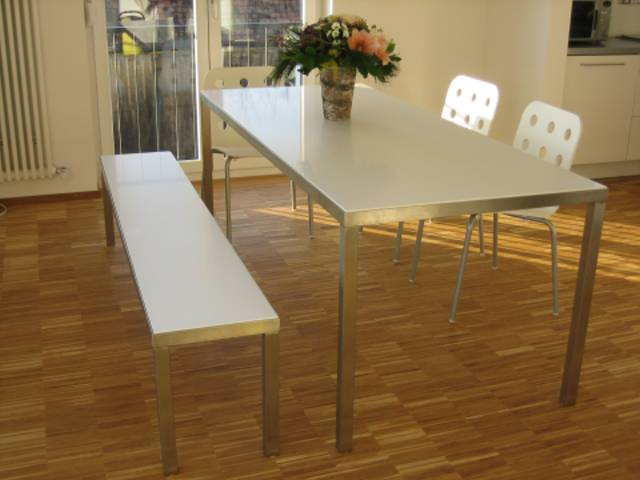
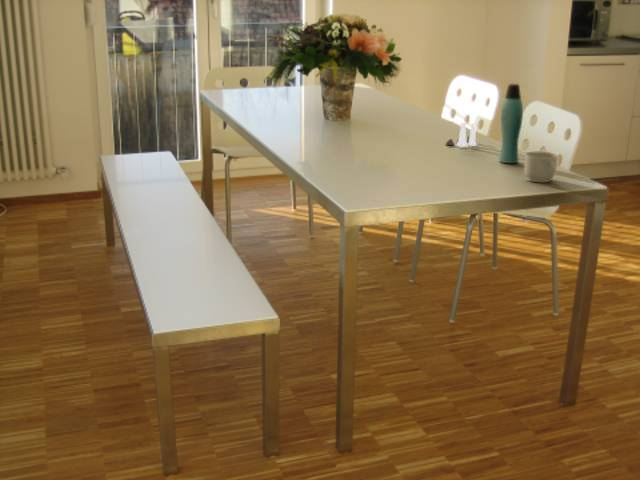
+ mug [523,151,559,183]
+ bottle [498,83,524,164]
+ salt and pepper shaker set [444,121,478,148]
